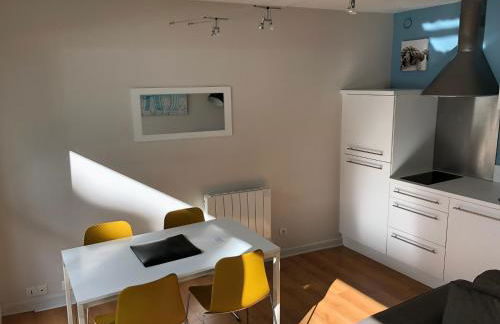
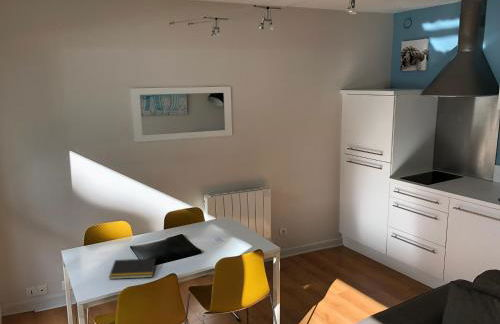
+ notepad [108,257,157,280]
